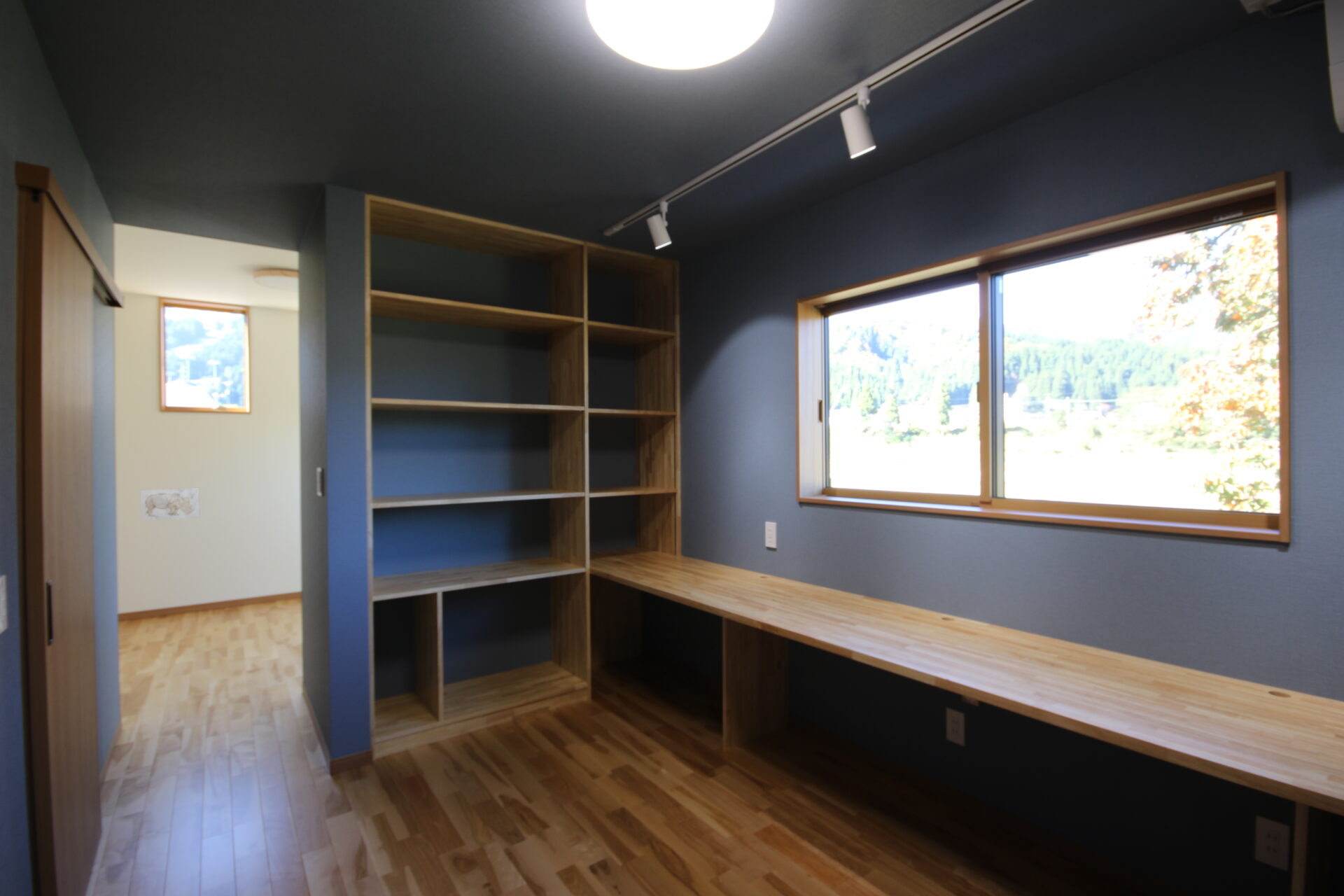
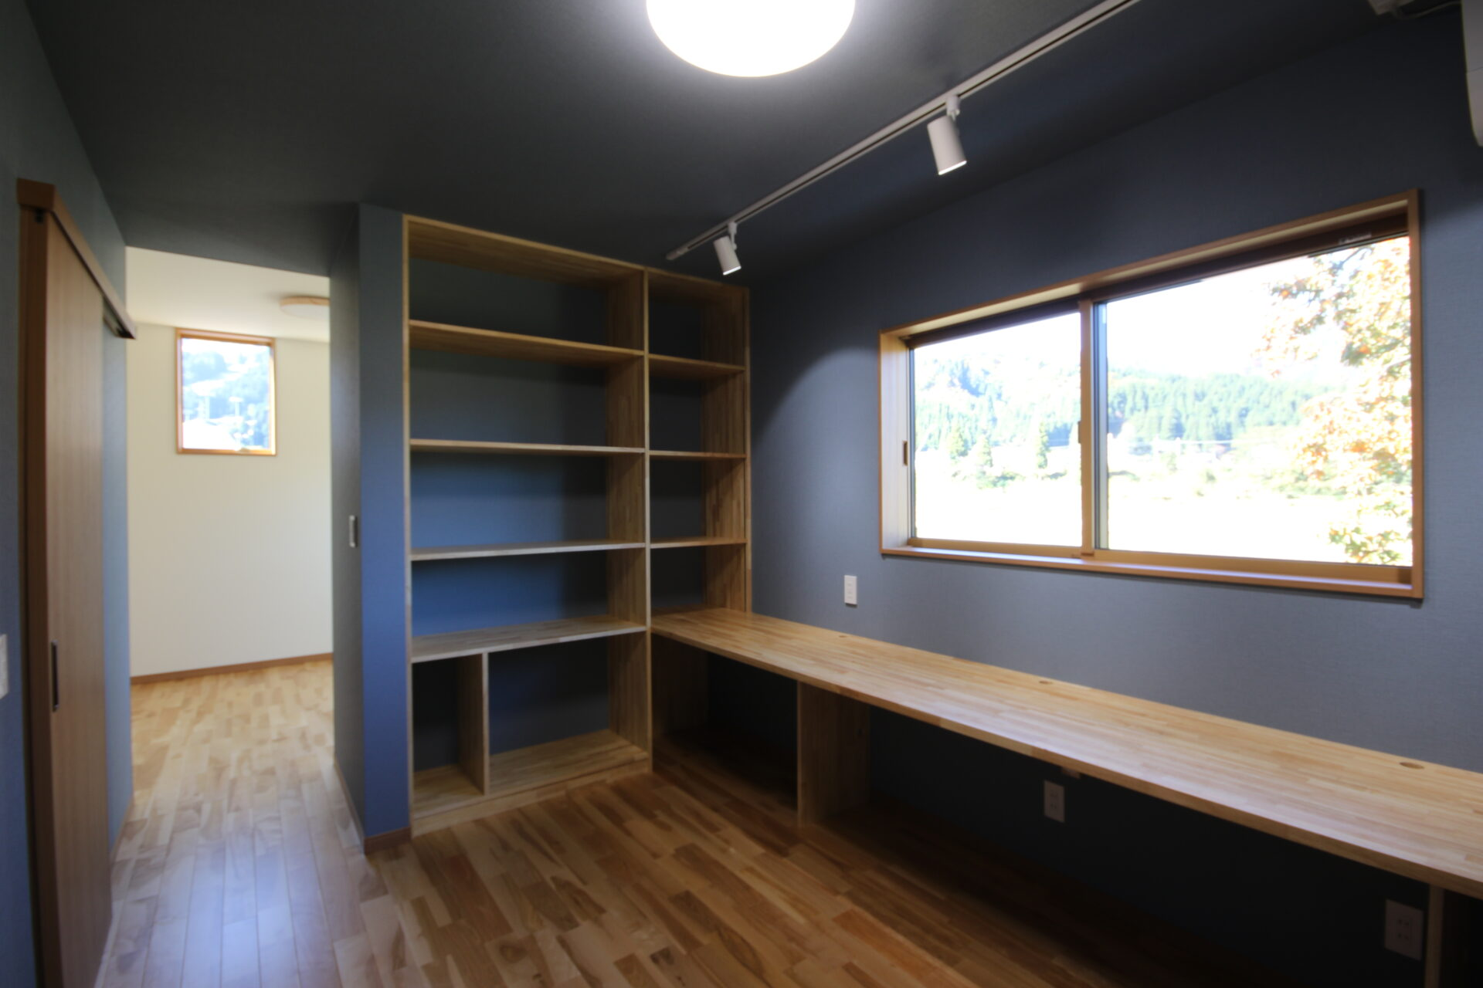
- wall art [140,487,200,522]
